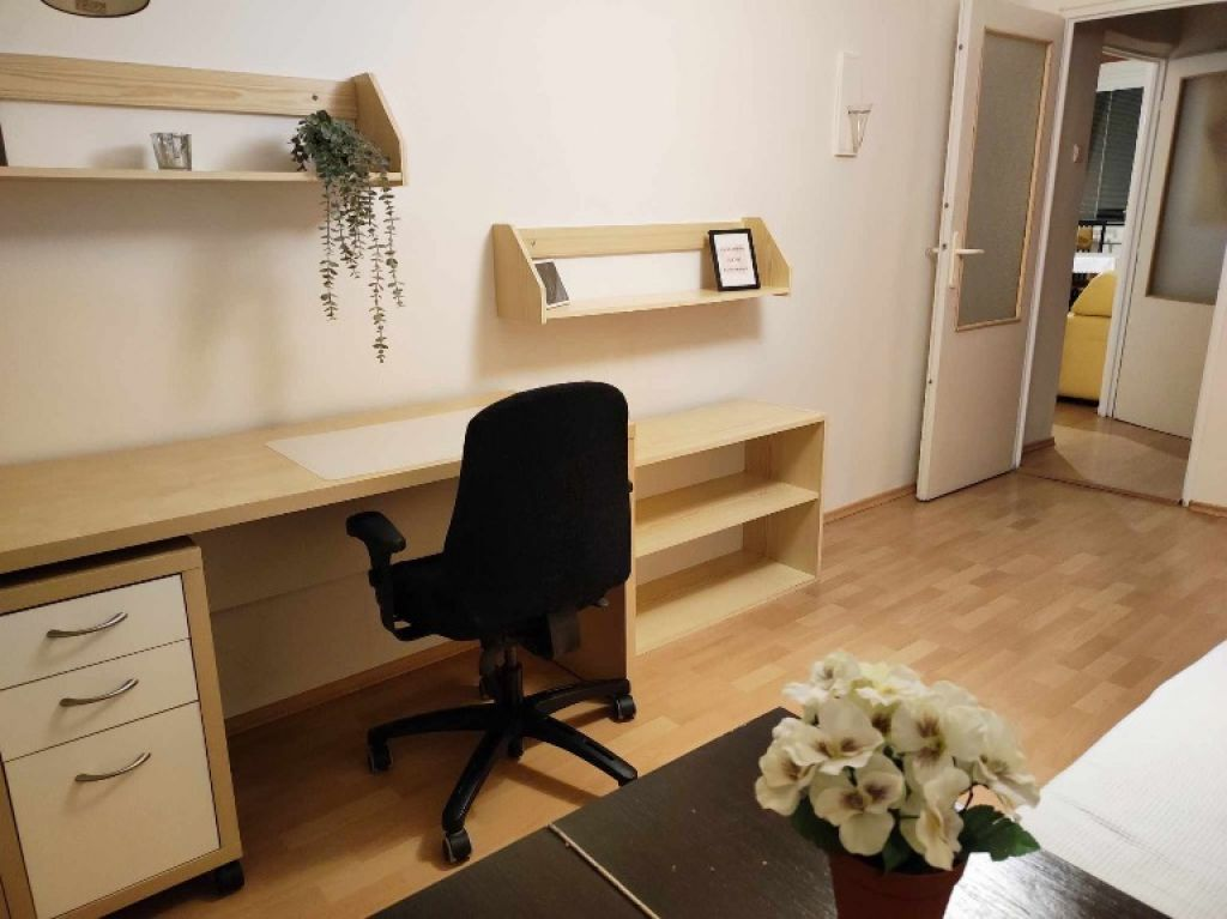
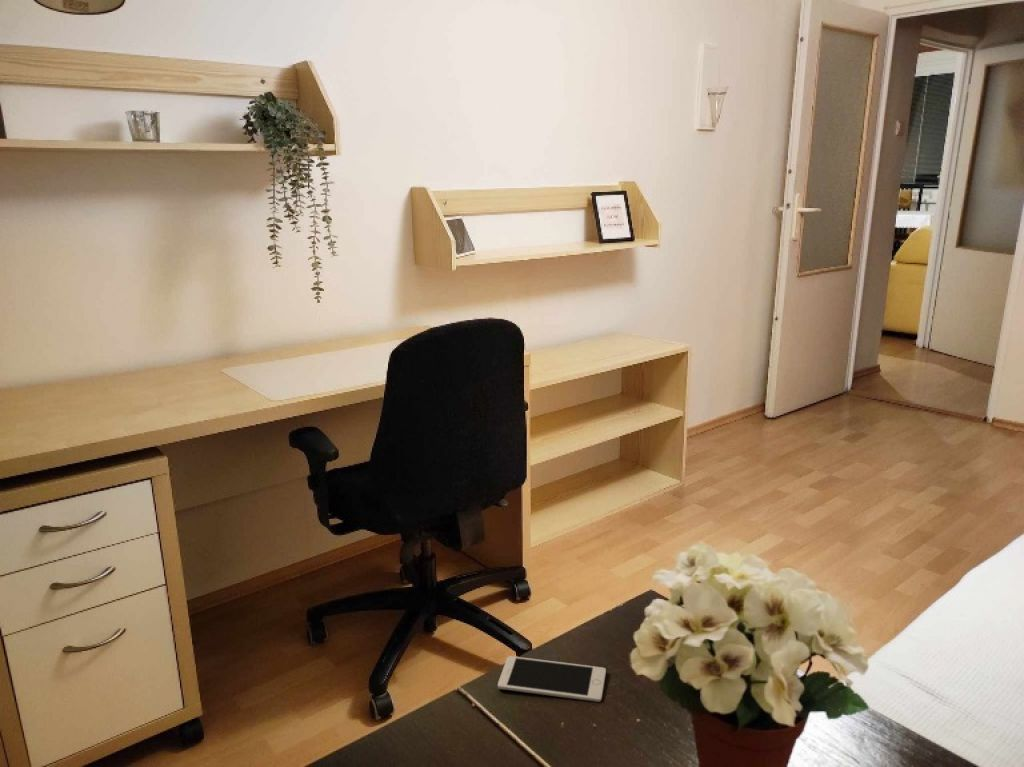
+ cell phone [497,655,607,703]
